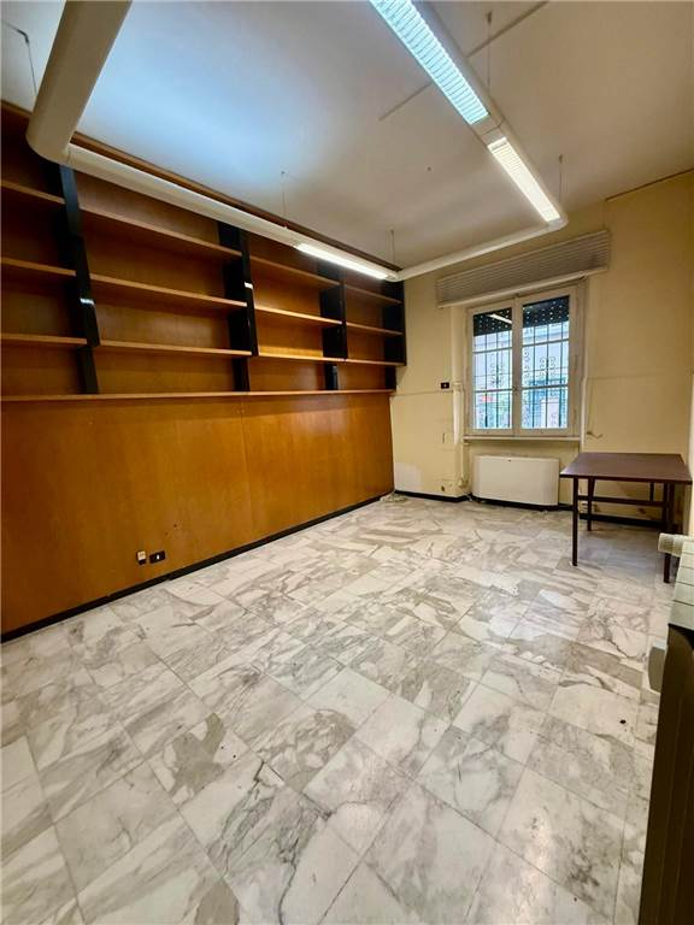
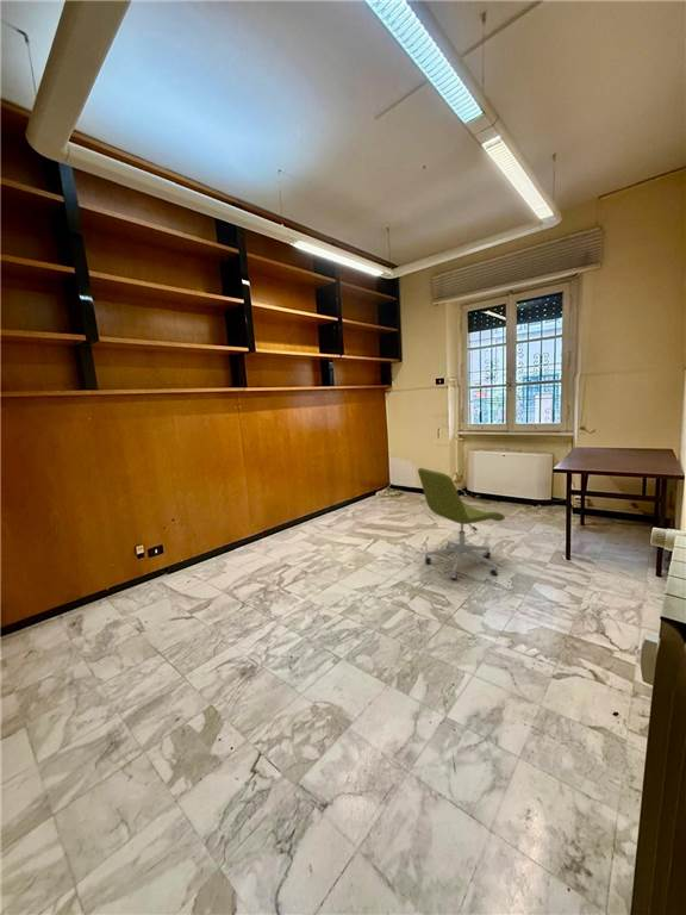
+ office chair [417,467,506,580]
